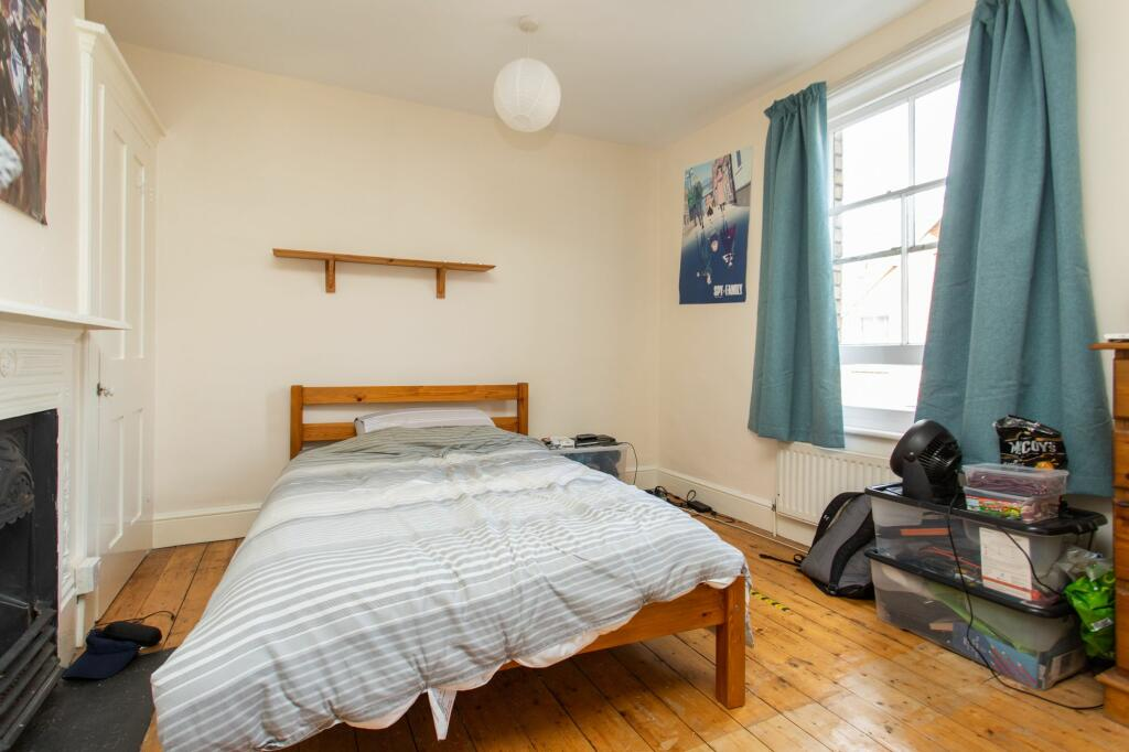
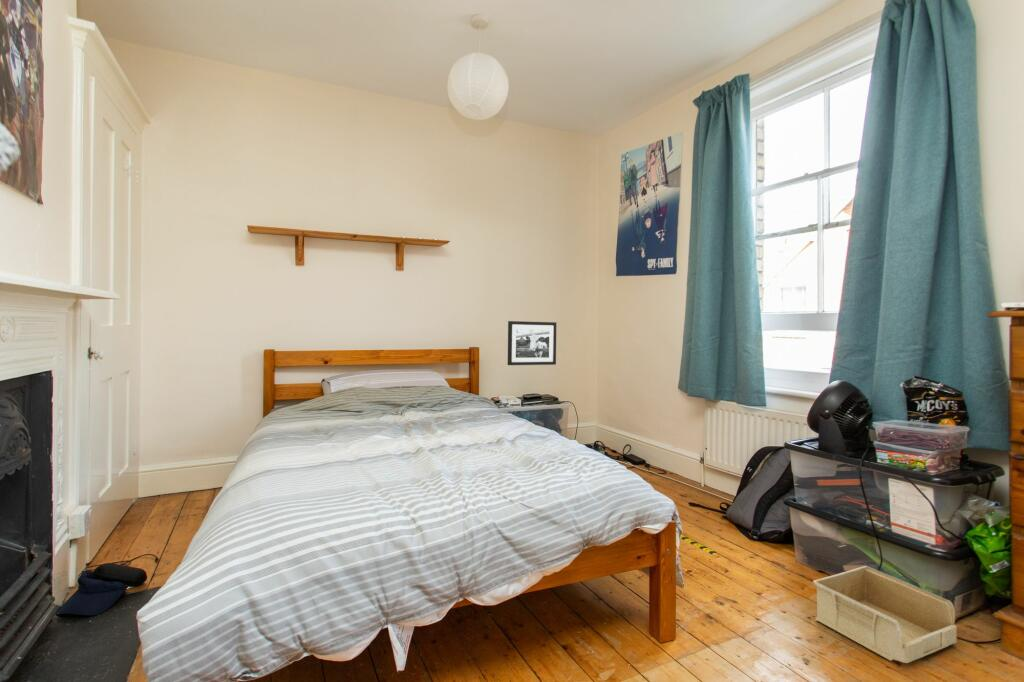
+ storage bin [812,565,958,664]
+ picture frame [507,320,557,366]
